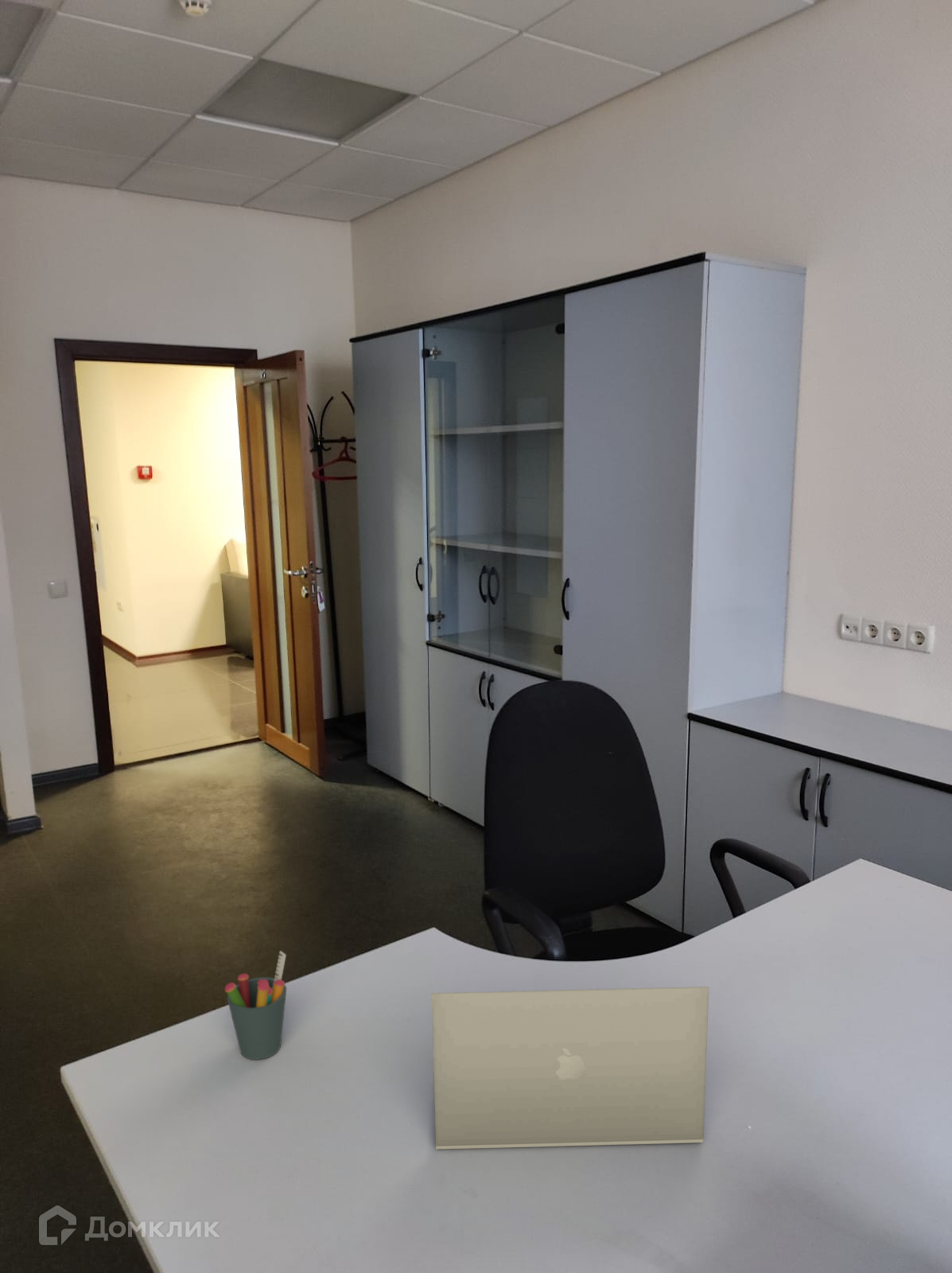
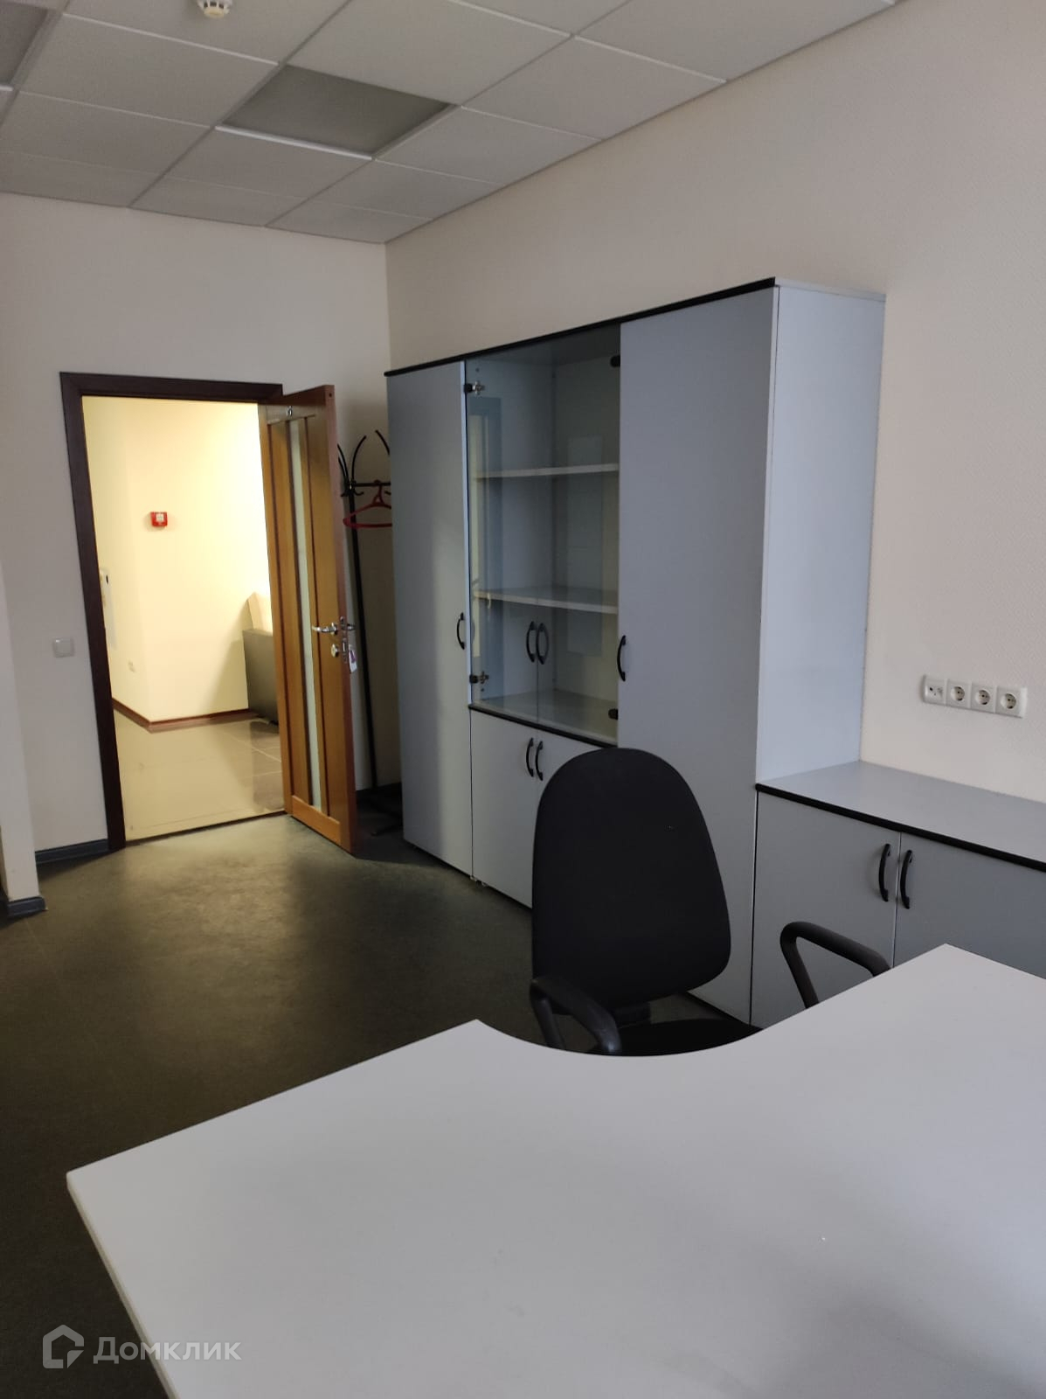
- pen holder [224,950,287,1061]
- laptop [431,986,709,1150]
